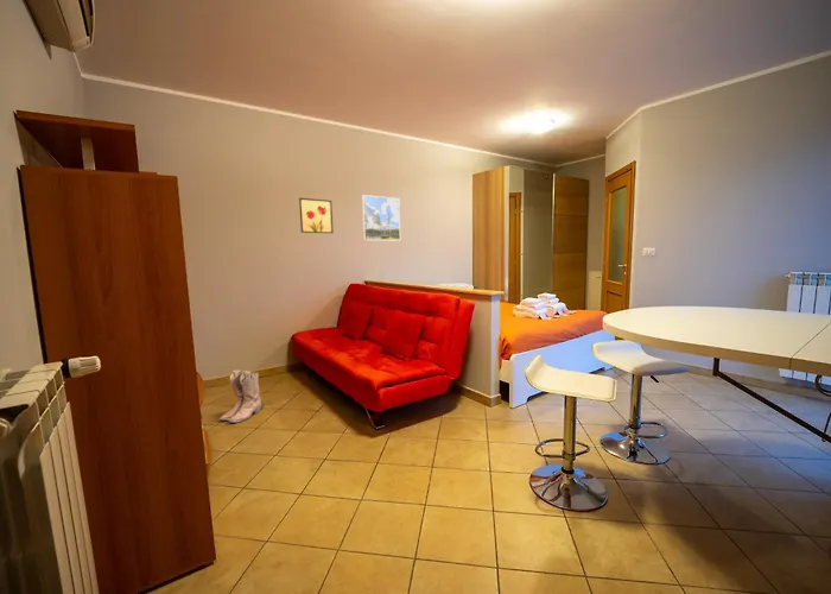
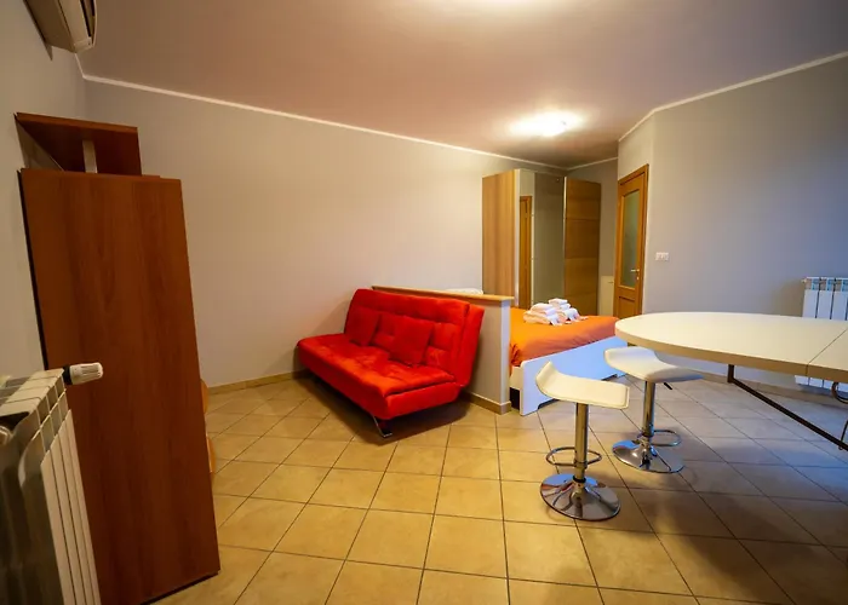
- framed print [361,194,401,242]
- wall art [298,197,335,234]
- boots [218,369,262,424]
